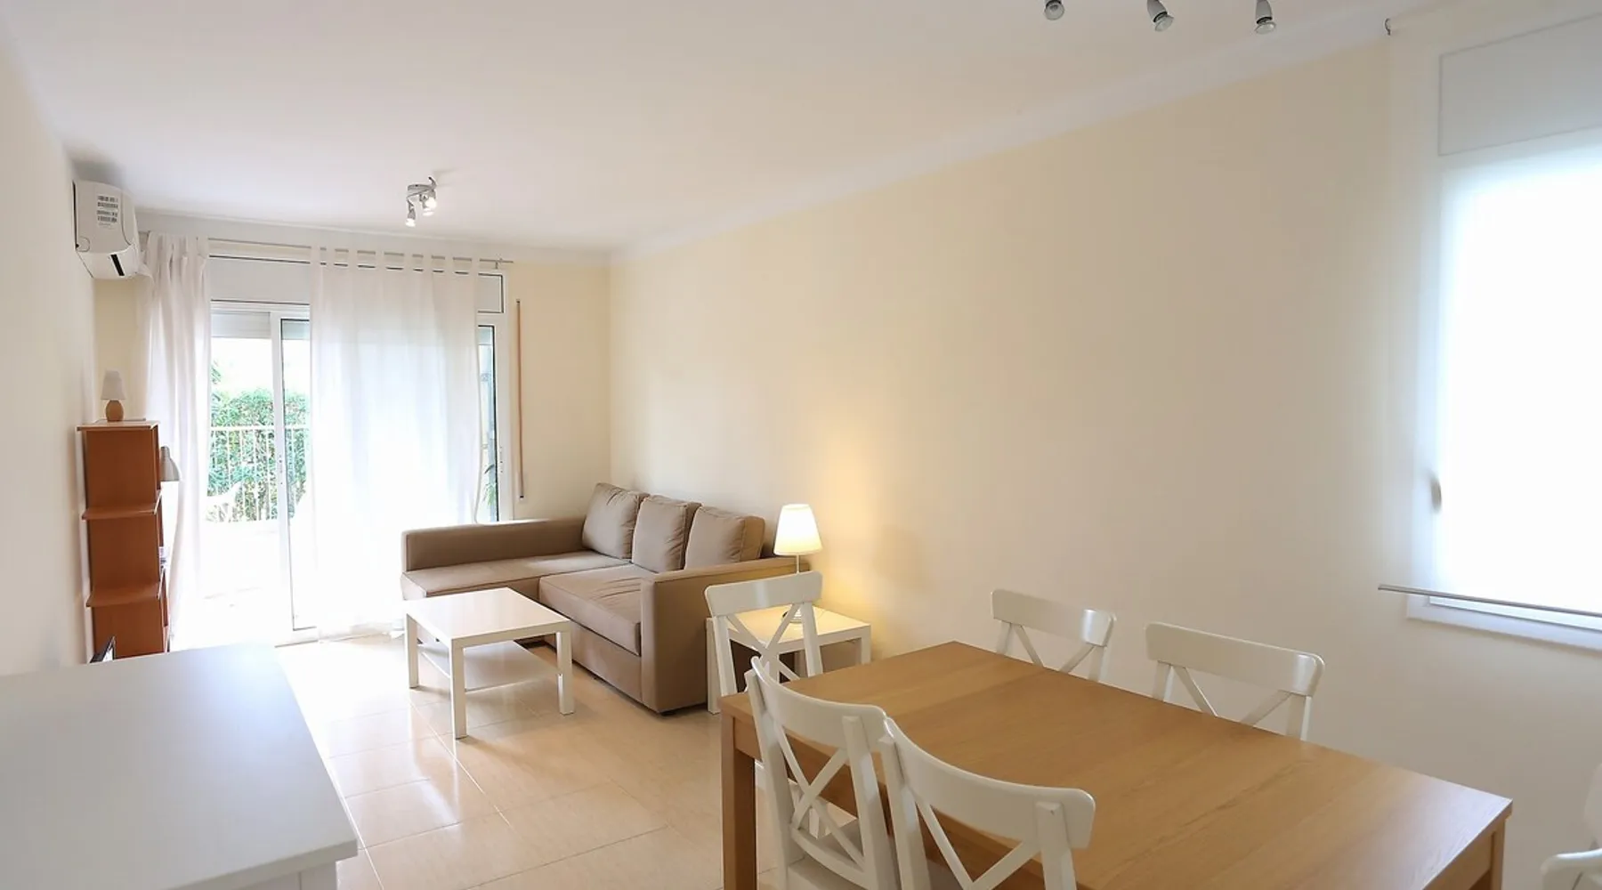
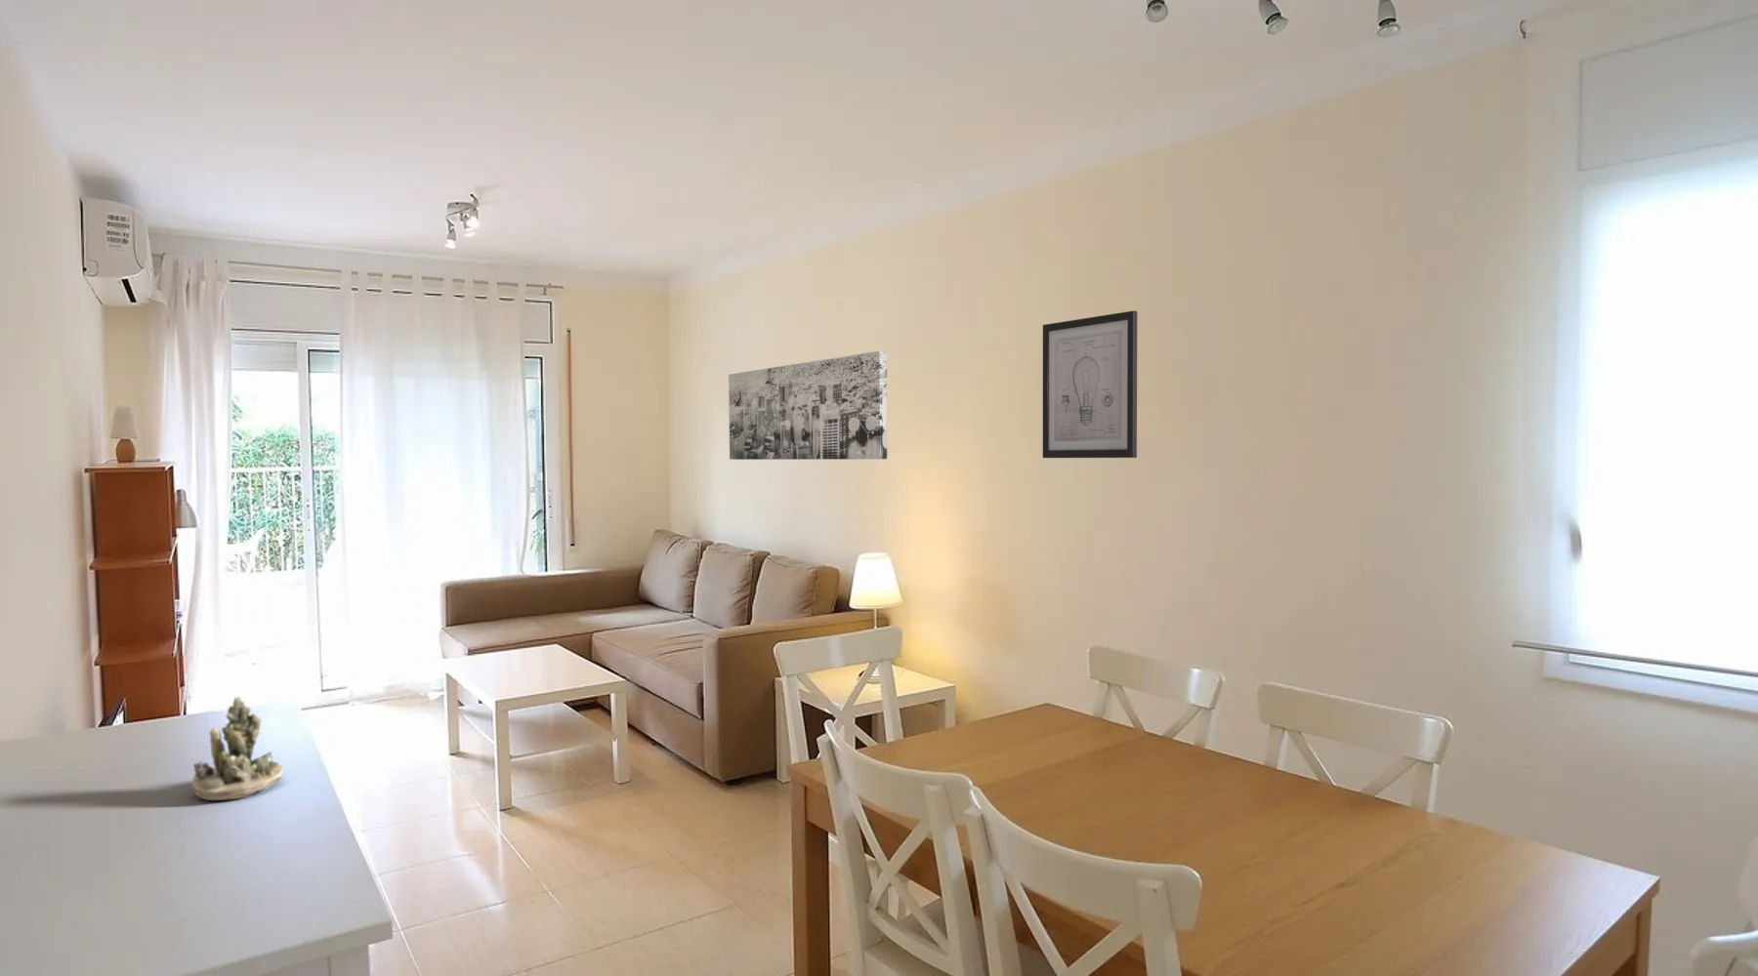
+ succulent planter [190,696,284,802]
+ wall art [727,350,887,460]
+ wall art [1043,309,1138,459]
